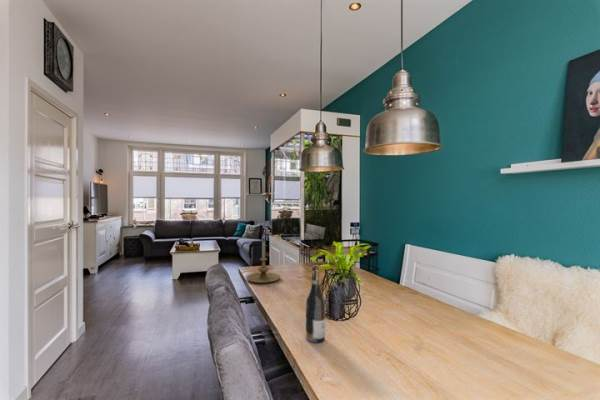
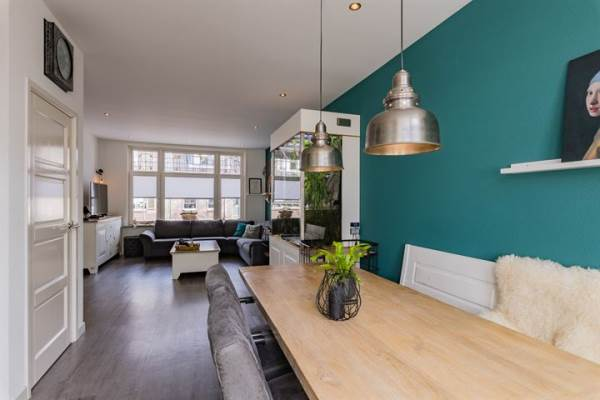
- wine bottle [304,264,327,344]
- candle holder [245,239,282,284]
